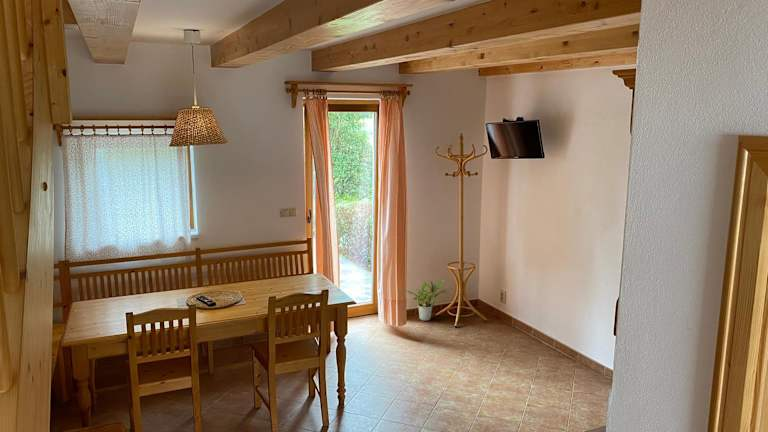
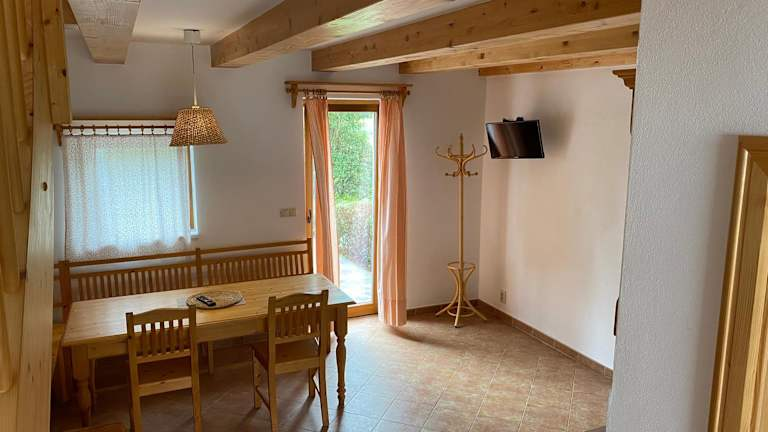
- potted plant [406,279,450,322]
